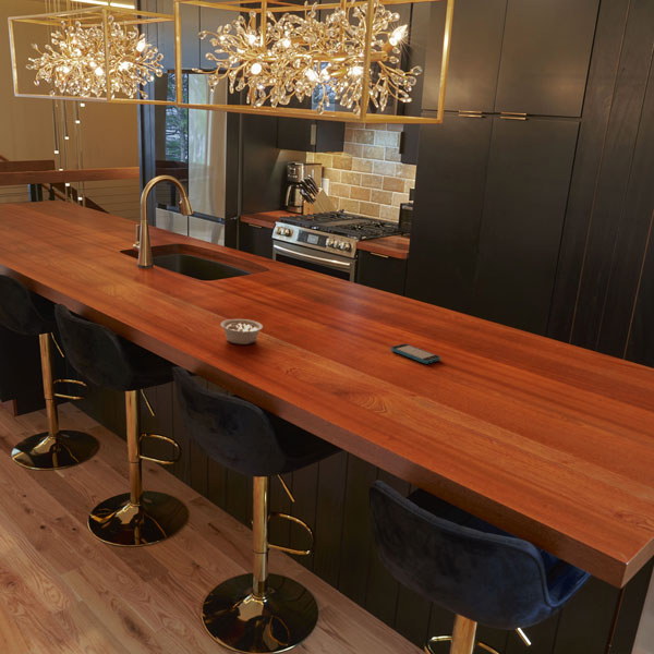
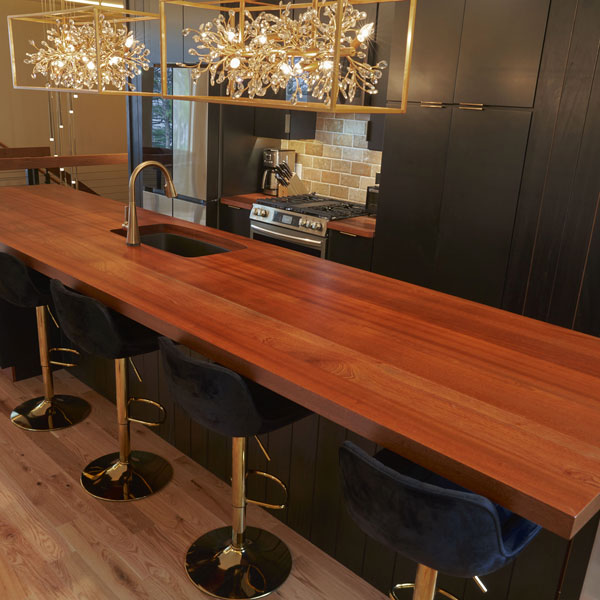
- legume [219,318,264,346]
- smartphone [390,342,441,365]
